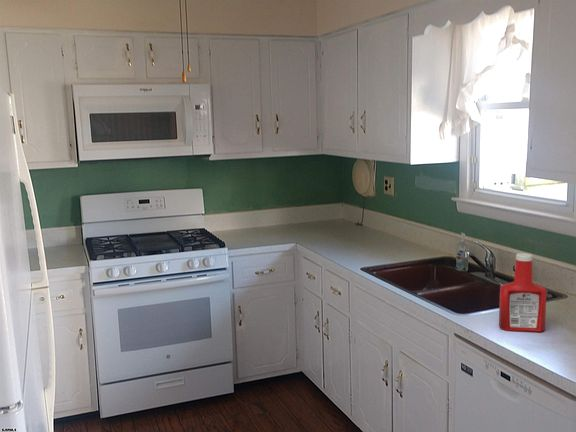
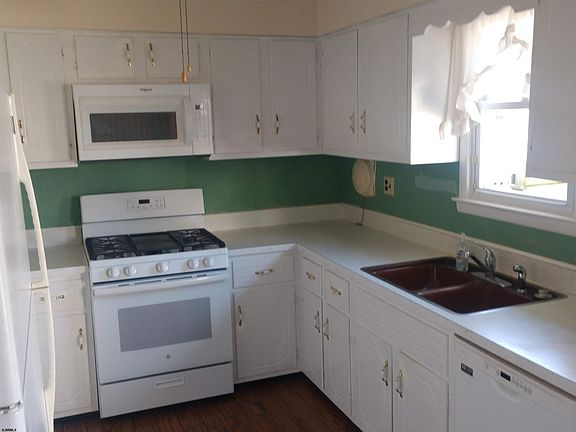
- soap bottle [498,252,548,333]
